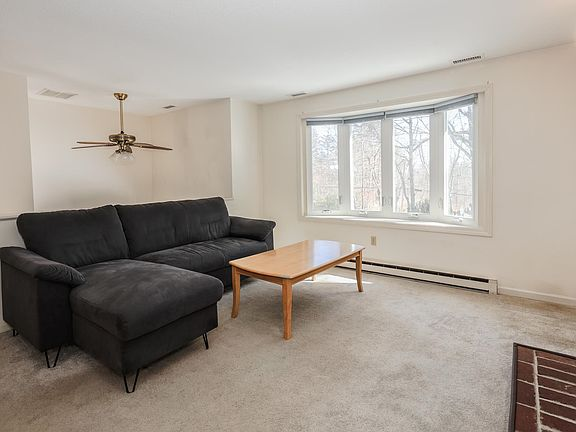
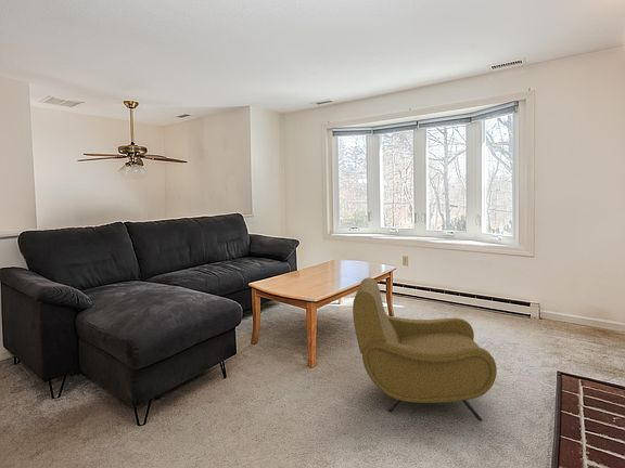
+ armchair [352,276,498,421]
